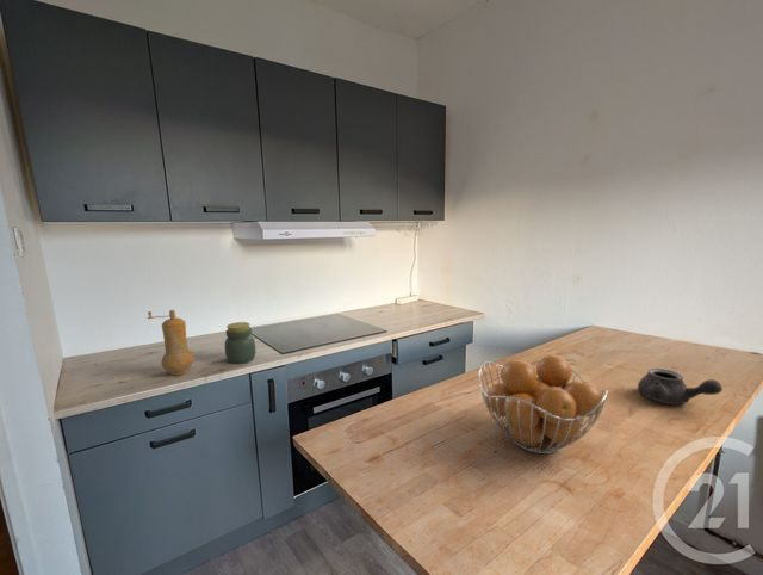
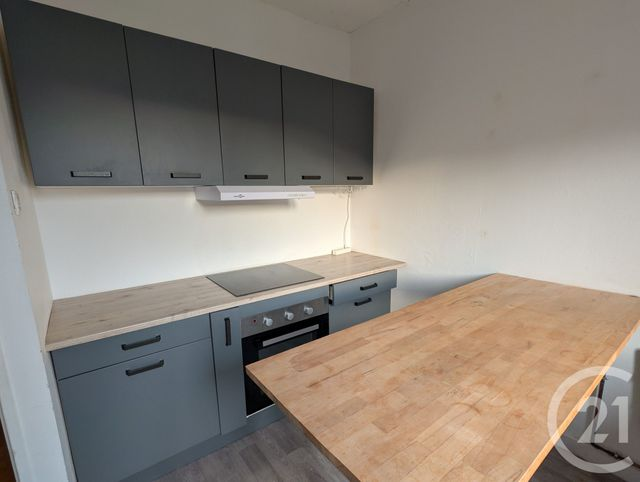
- fruit basket [478,353,609,455]
- teapot [637,367,724,406]
- jar [224,321,256,365]
- pepper mill [147,309,196,376]
